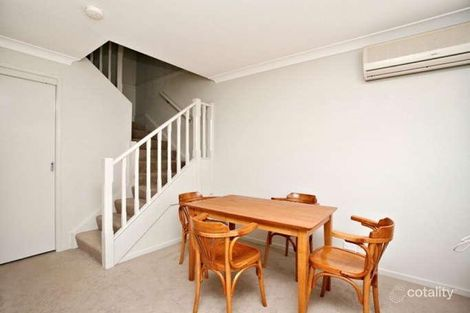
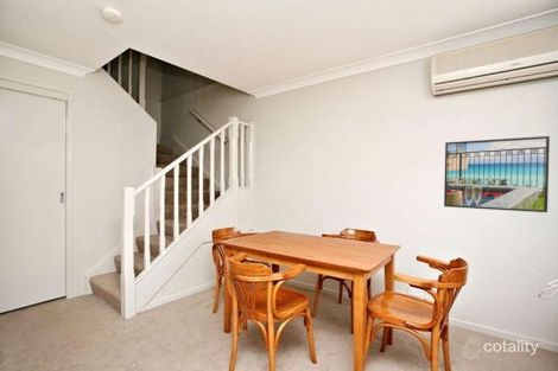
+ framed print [443,135,551,213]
